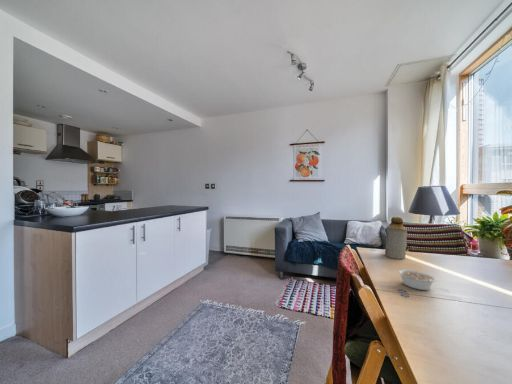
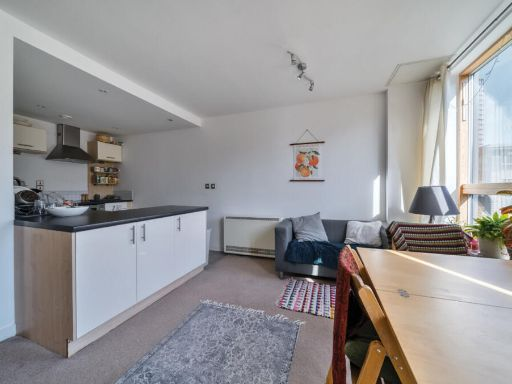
- bottle [384,216,408,260]
- legume [397,268,437,291]
